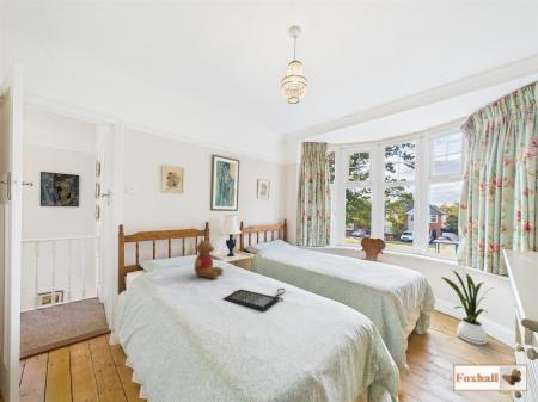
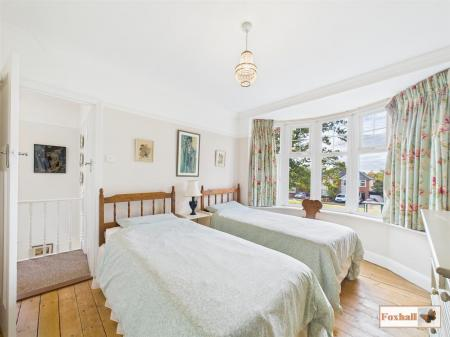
- house plant [440,268,495,346]
- clutch bag [221,287,286,311]
- teddy bear [194,235,225,280]
